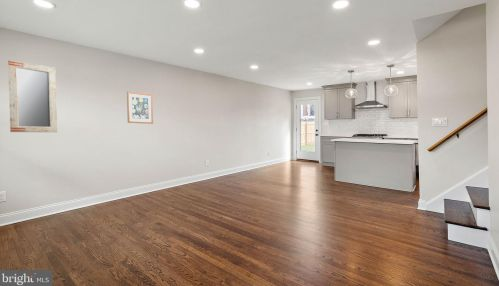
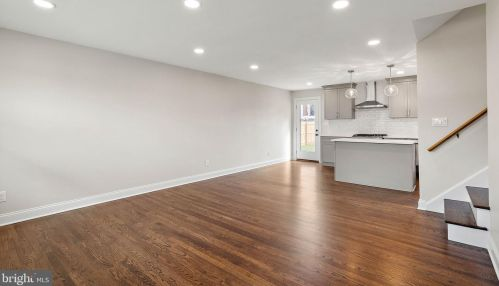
- home mirror [7,59,58,133]
- wall art [126,90,154,125]
